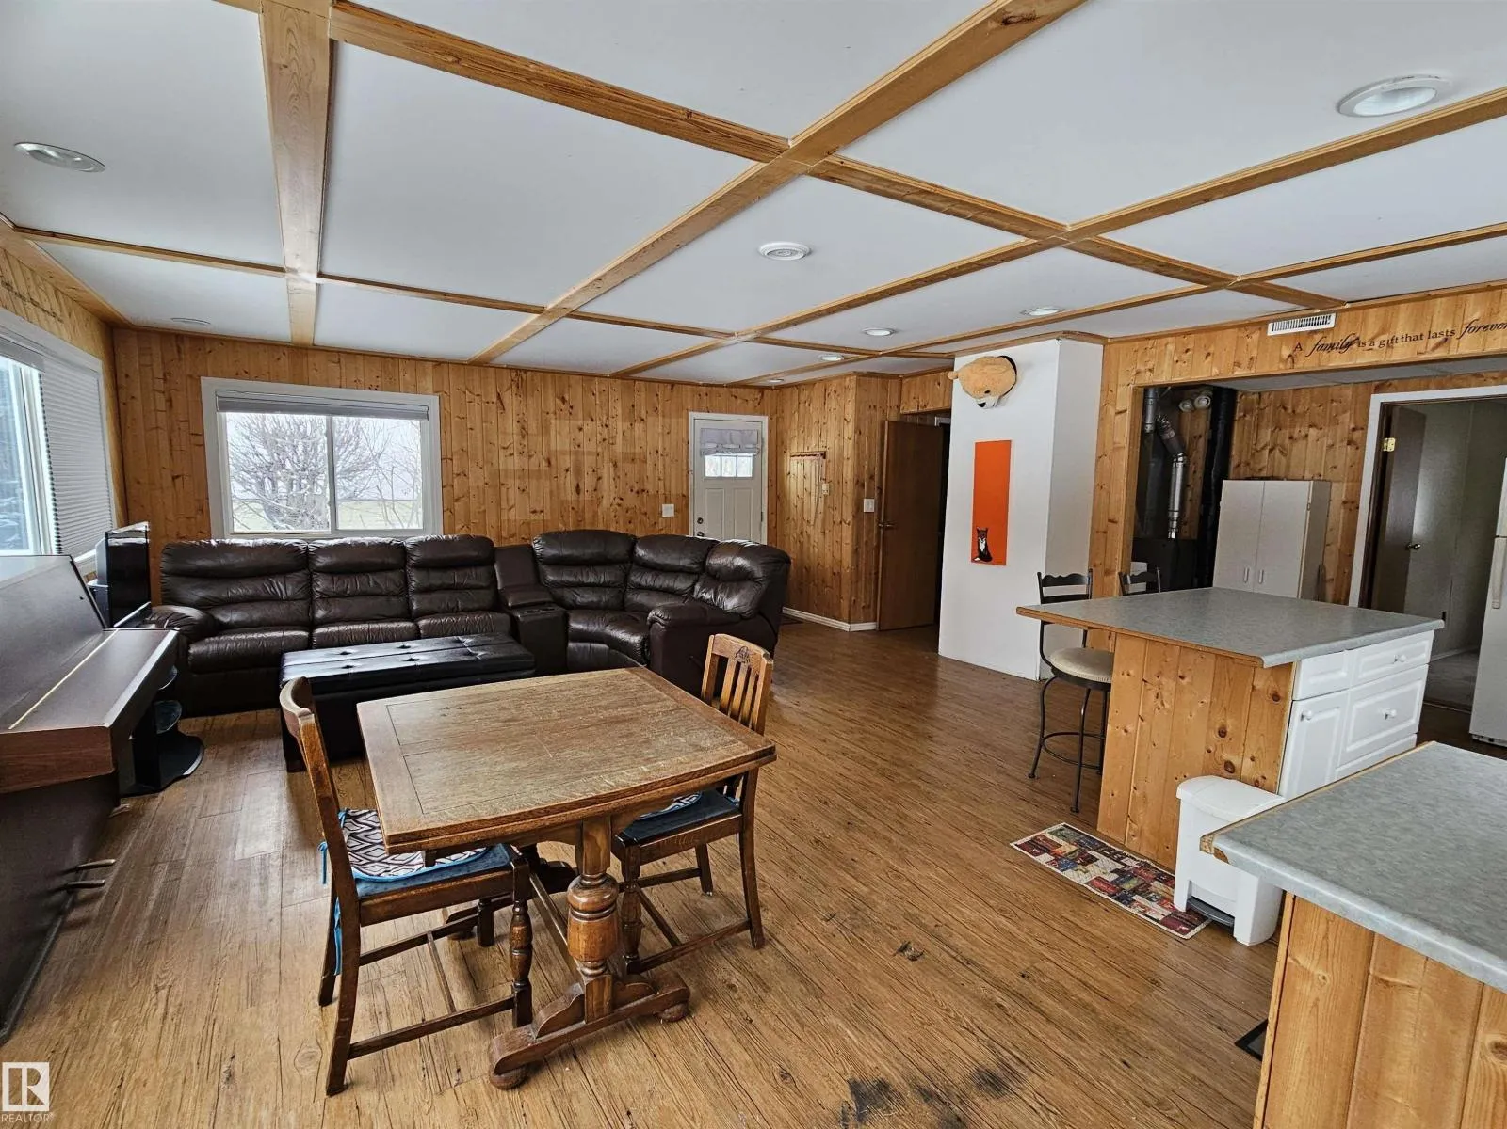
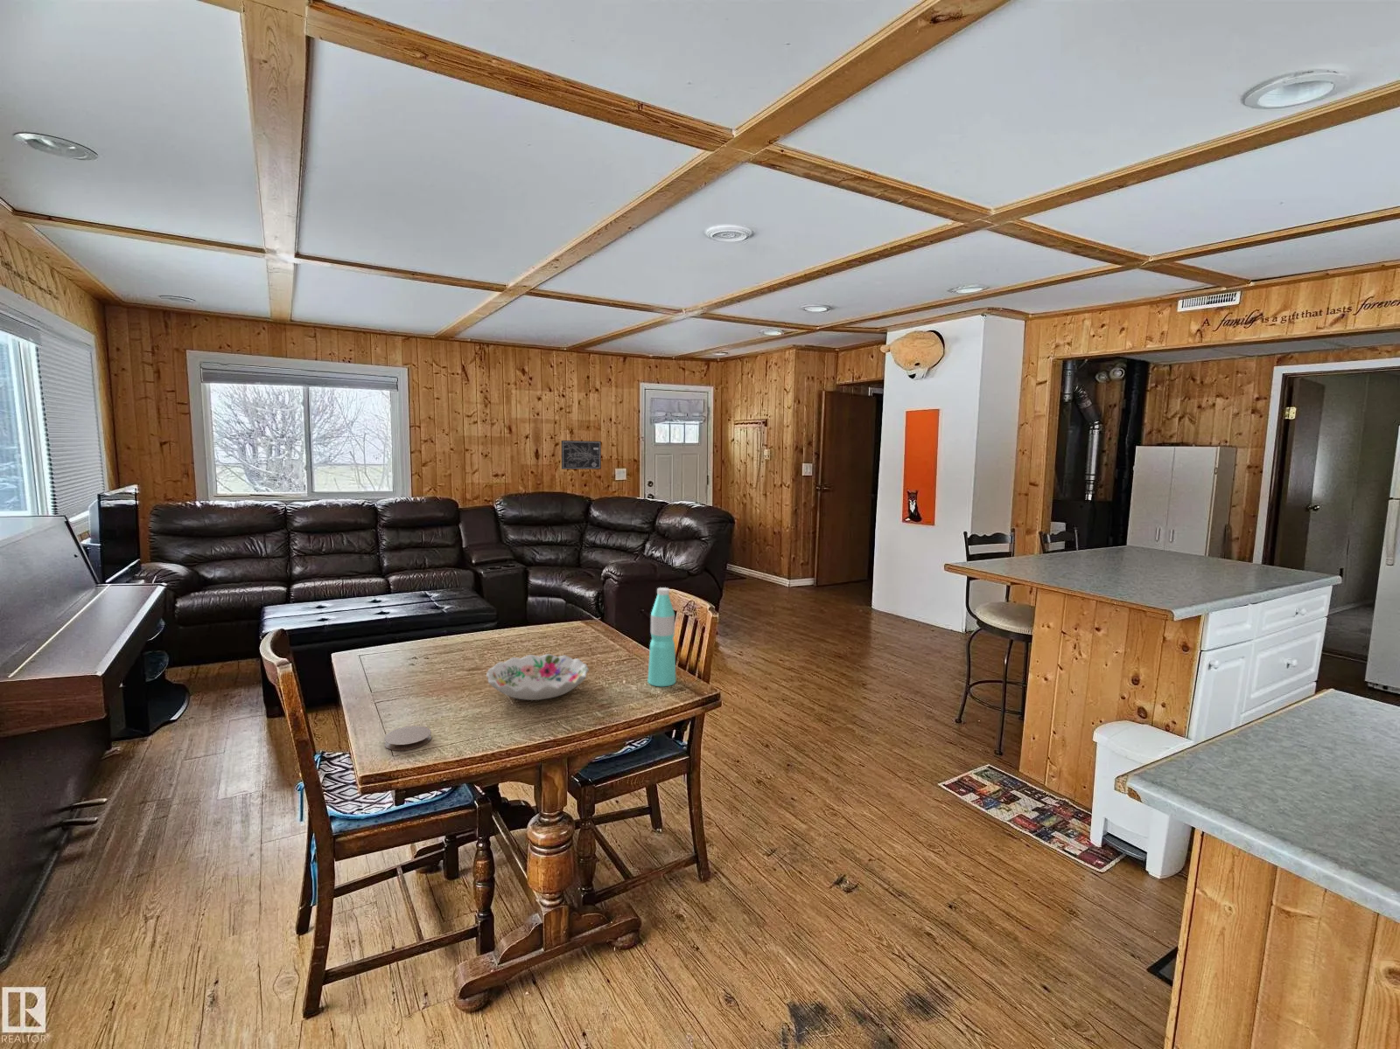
+ water bottle [647,586,677,688]
+ coaster [384,725,432,750]
+ decorative bowl [486,653,590,701]
+ wall art [561,440,602,471]
